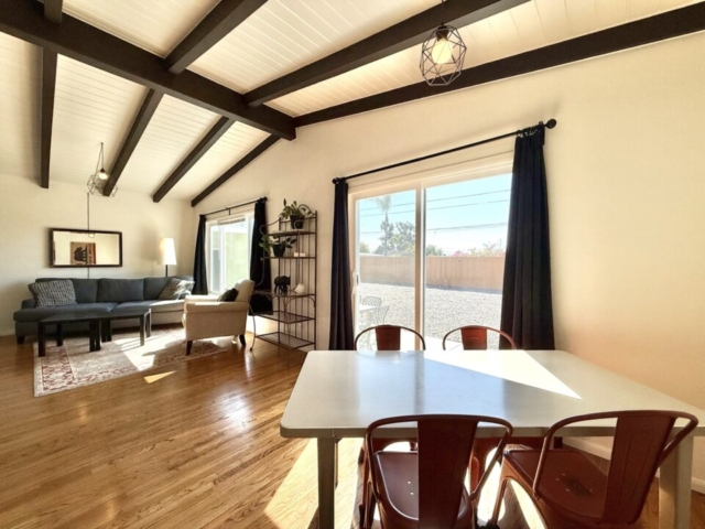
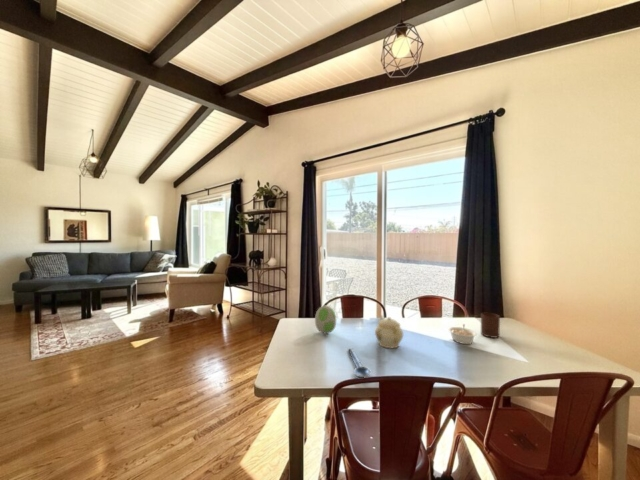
+ legume [447,323,478,345]
+ spoon [347,348,372,379]
+ cup [480,312,501,339]
+ teapot [374,314,404,349]
+ decorative egg [314,304,337,335]
